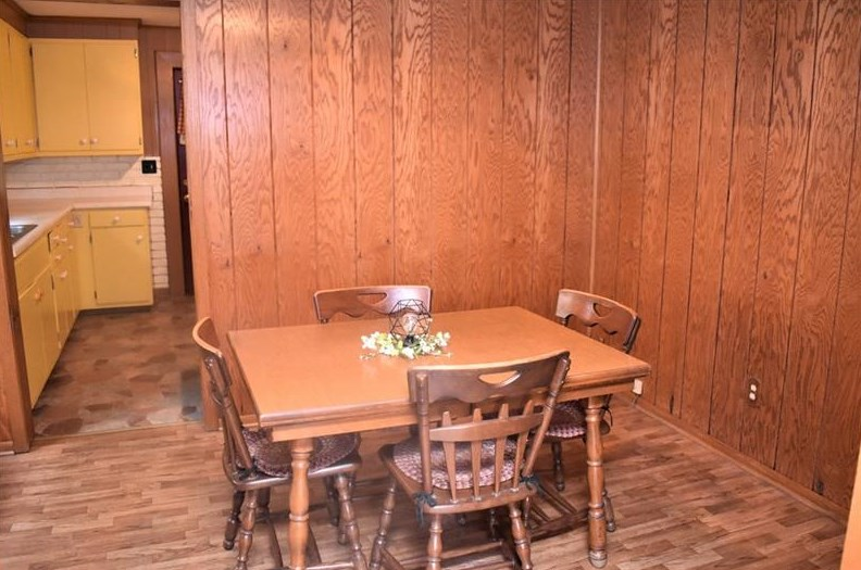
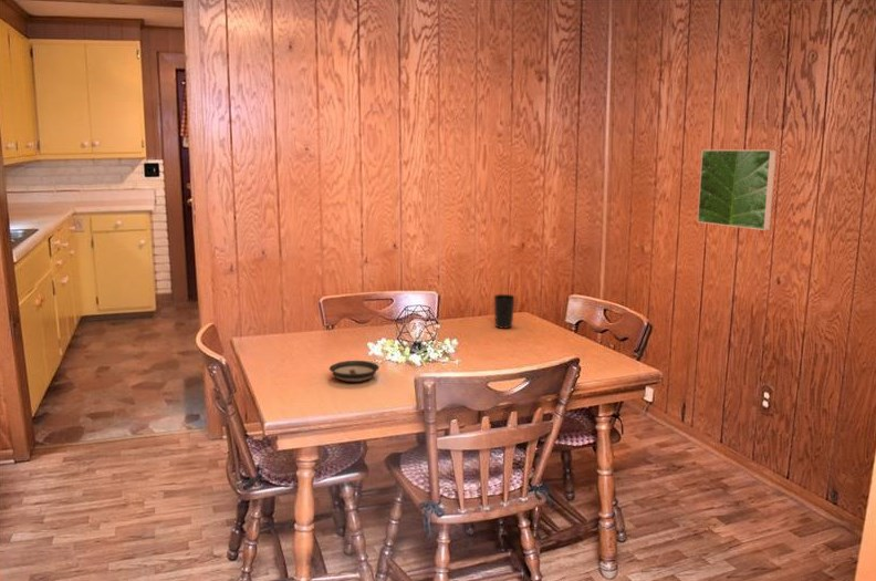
+ saucer [328,360,380,383]
+ cup [493,293,515,330]
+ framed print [696,148,778,231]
